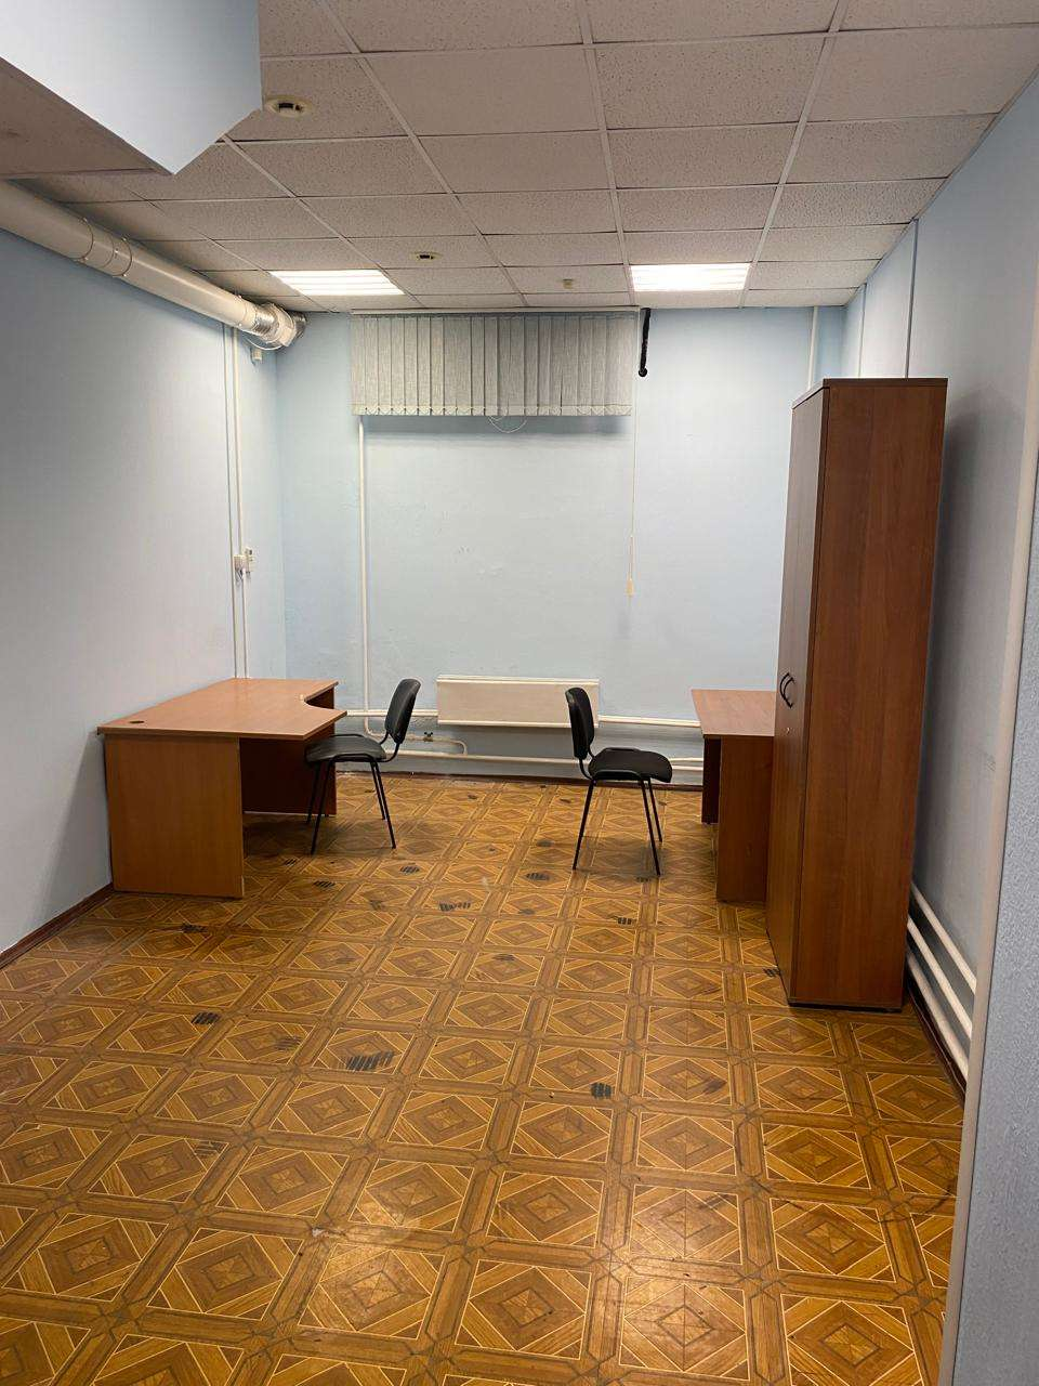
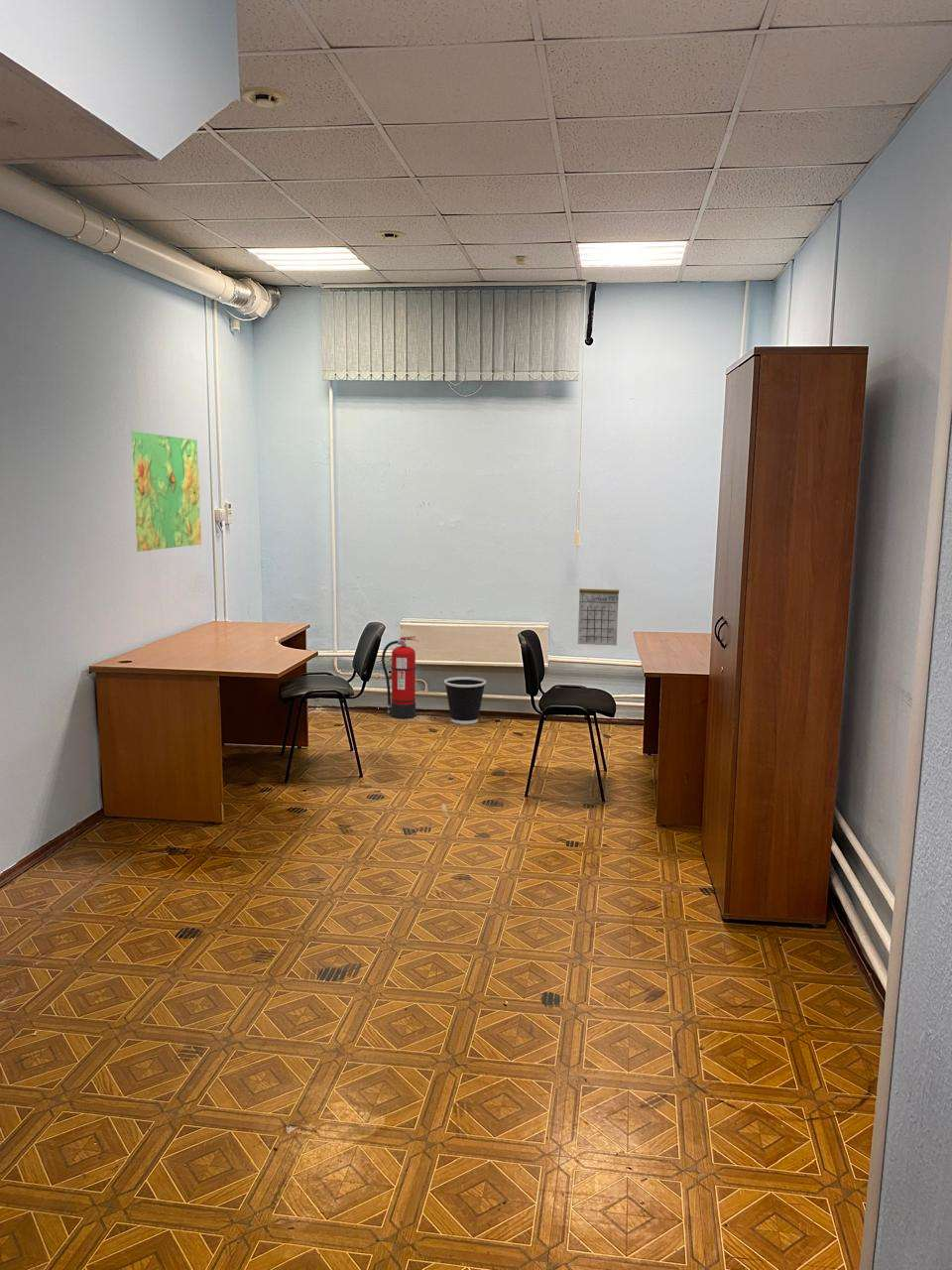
+ map [131,431,202,553]
+ calendar [577,577,620,646]
+ fire extinguisher [381,635,419,719]
+ wastebasket [443,676,487,725]
